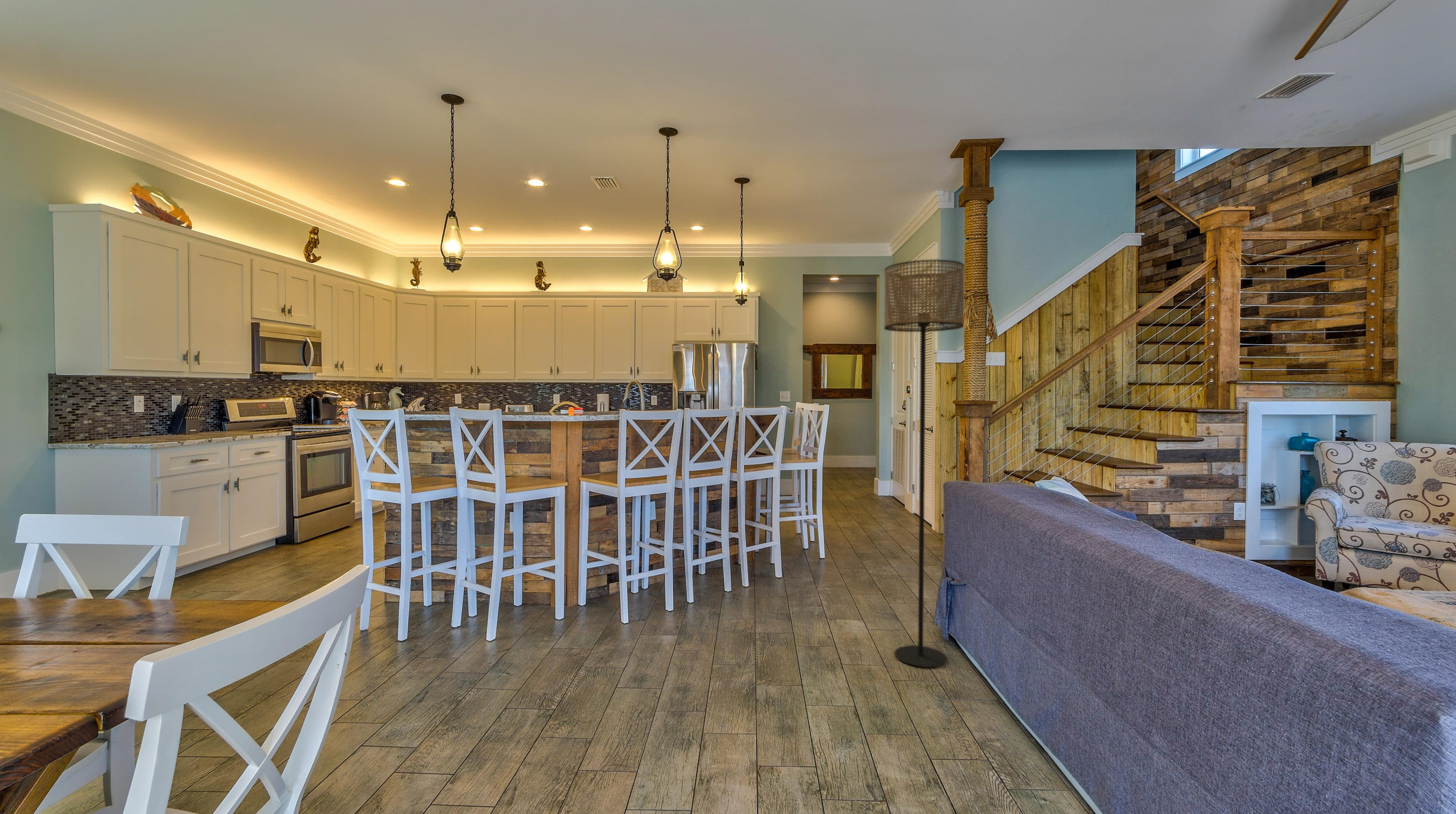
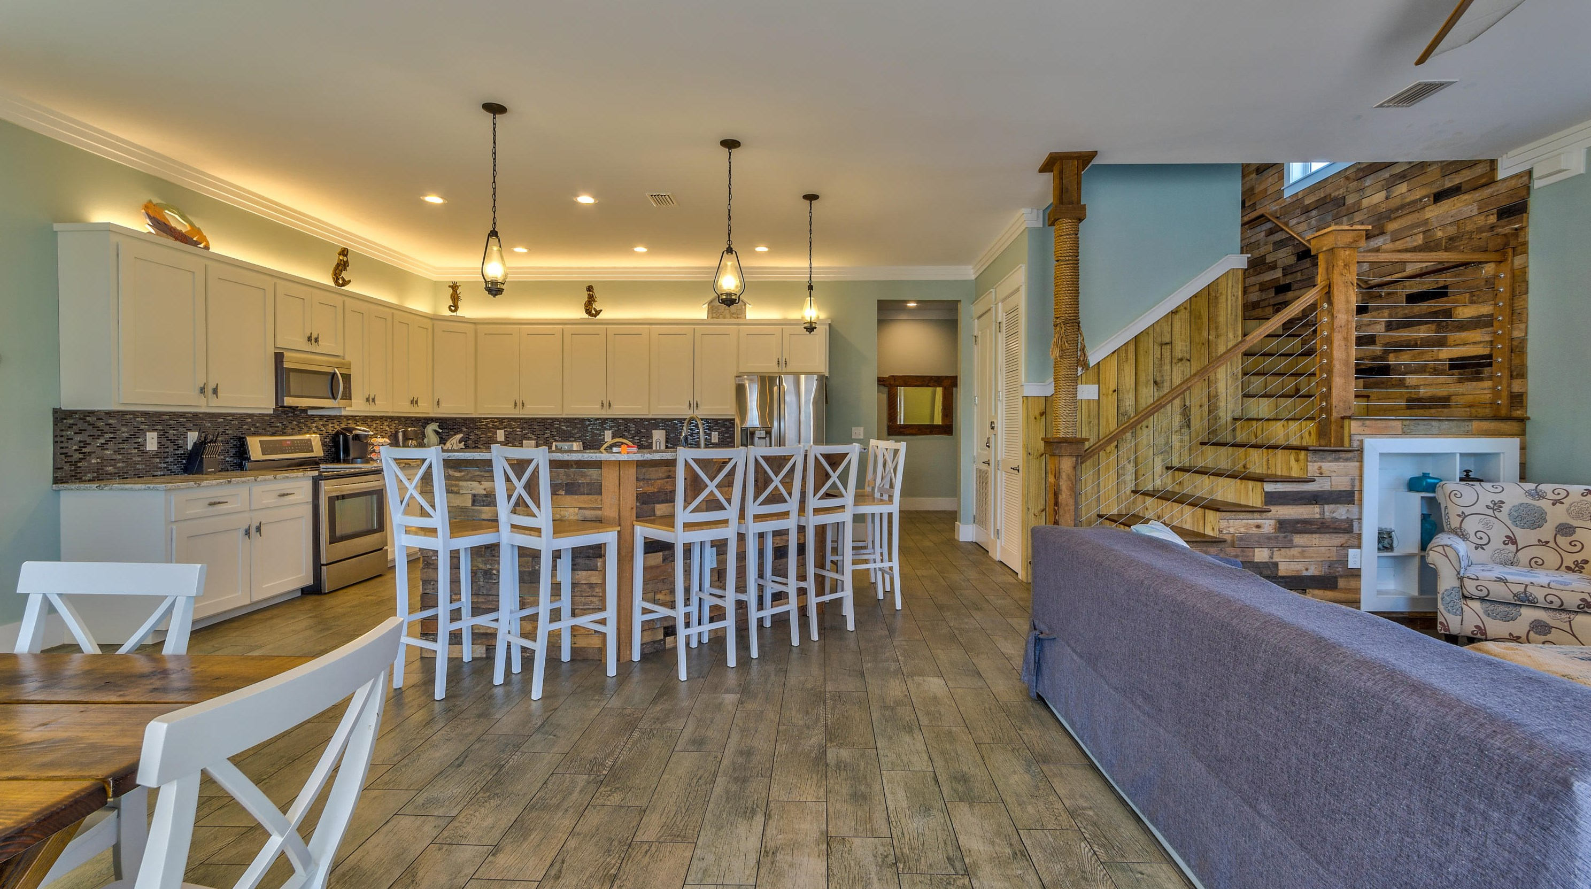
- floor lamp [884,259,965,668]
